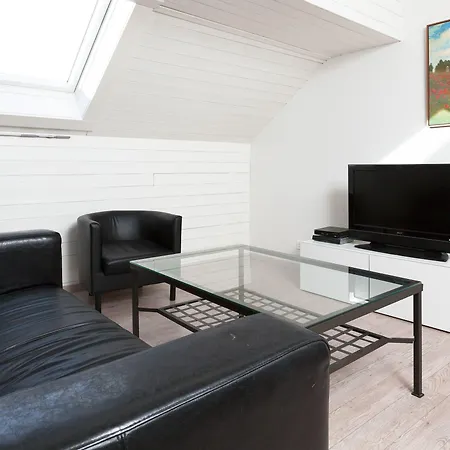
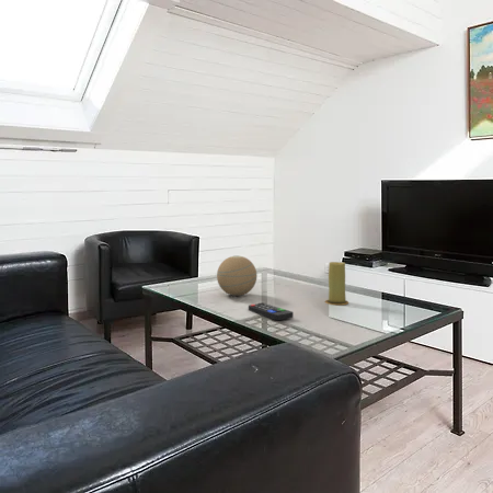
+ candle [324,261,349,306]
+ decorative orb [216,255,259,297]
+ remote control [248,301,295,321]
